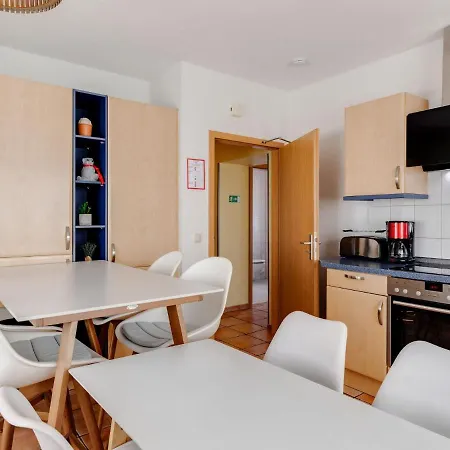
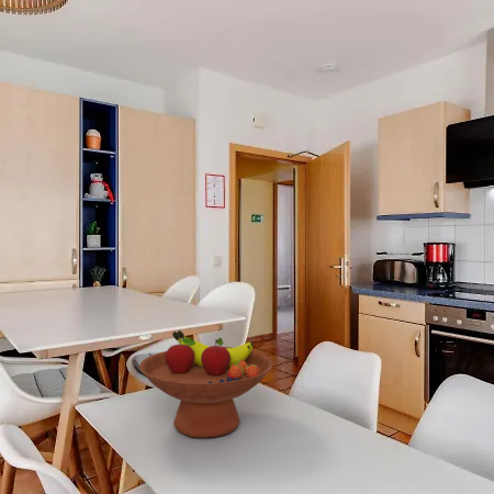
+ fruit bowl [138,329,274,439]
